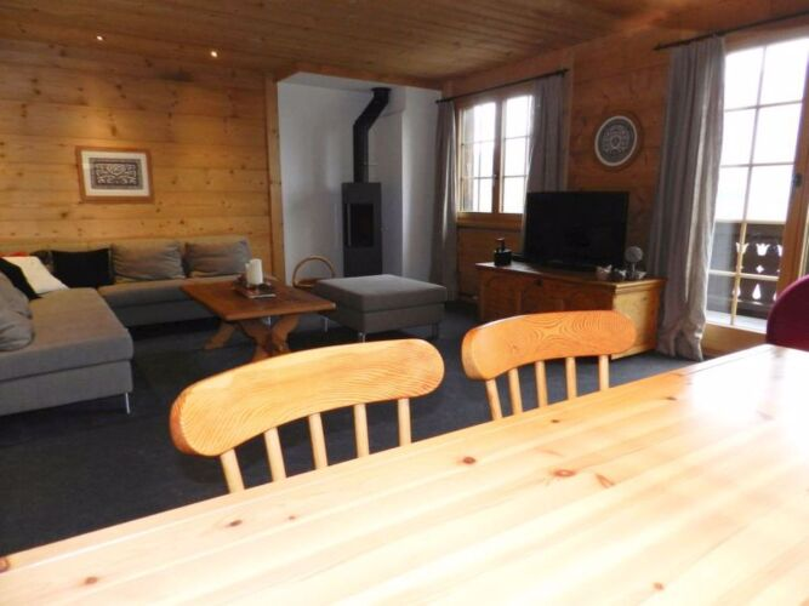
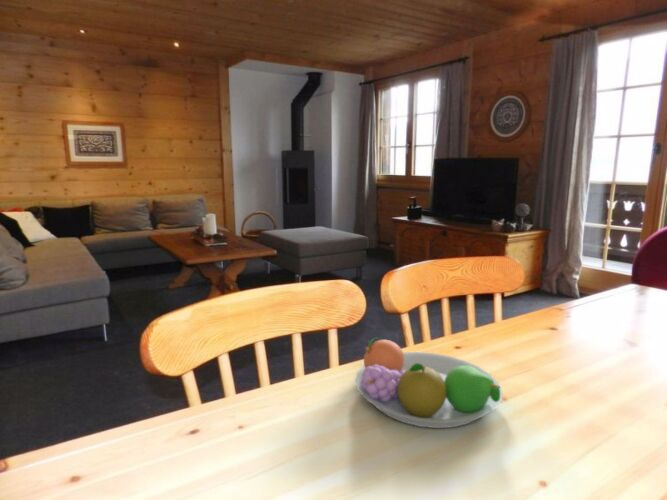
+ fruit bowl [354,336,504,429]
